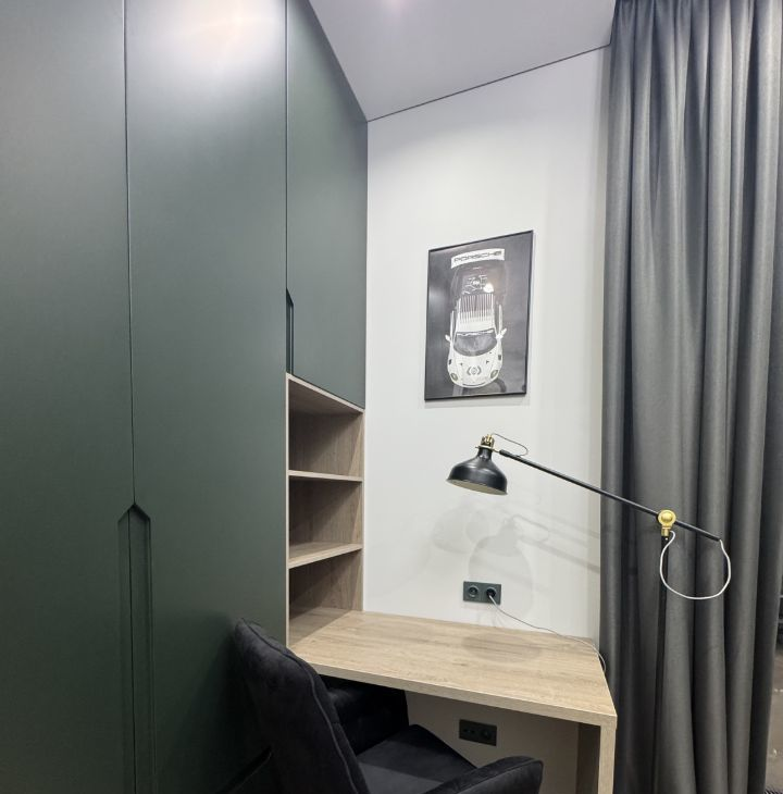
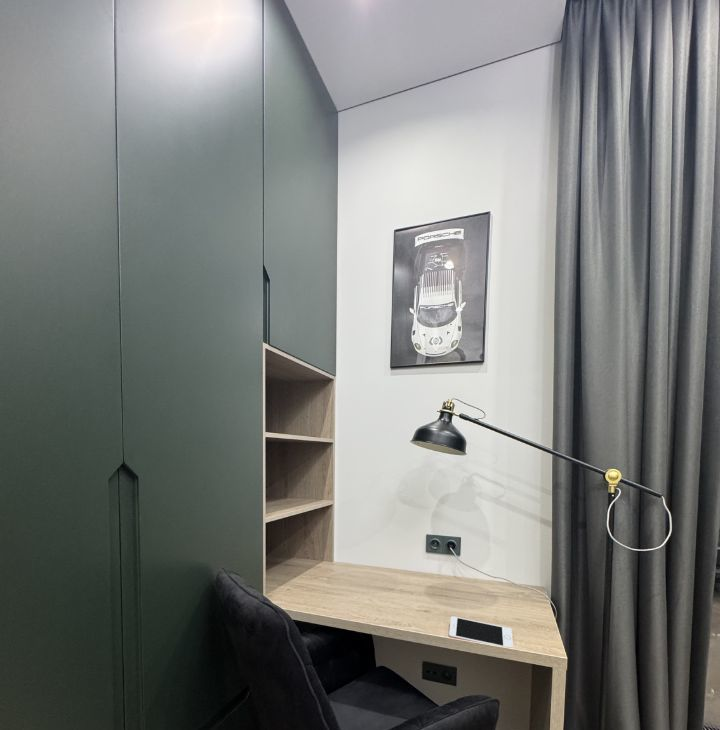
+ cell phone [448,615,514,648]
